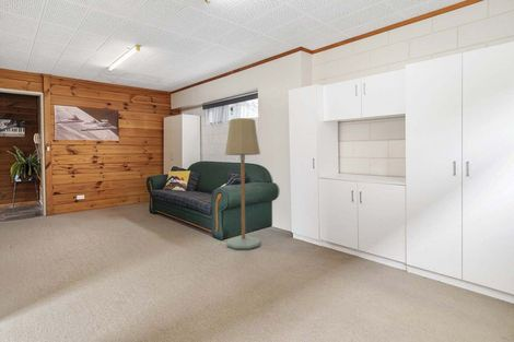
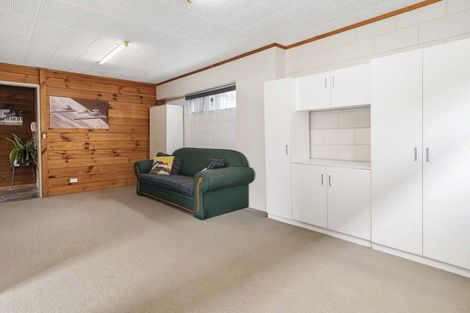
- floor lamp [224,117,261,250]
